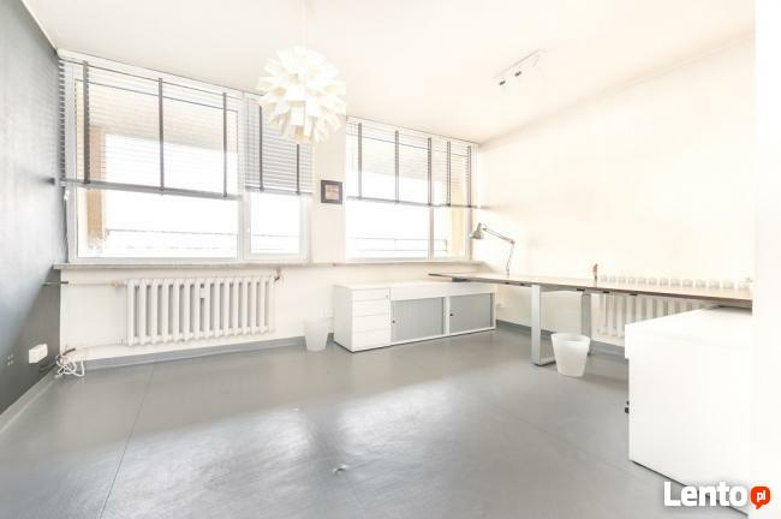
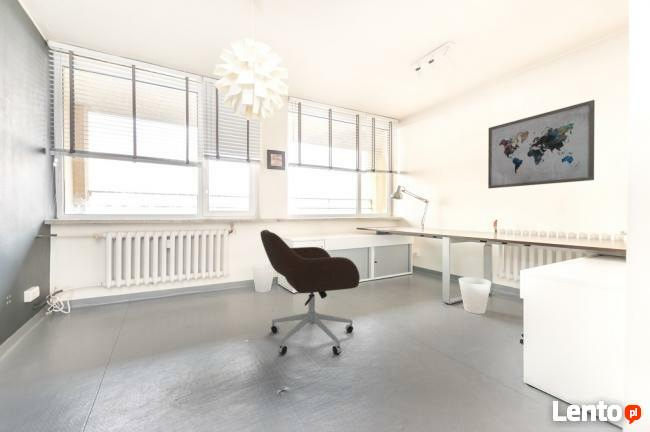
+ office chair [259,229,361,355]
+ wall art [487,99,596,189]
